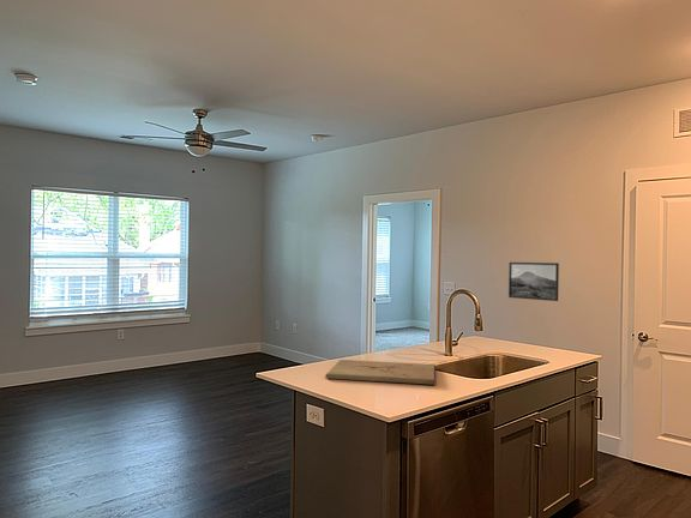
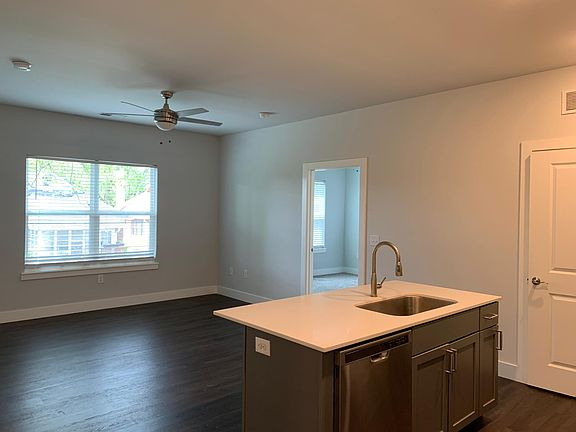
- cutting board [324,359,437,386]
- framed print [507,261,560,302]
